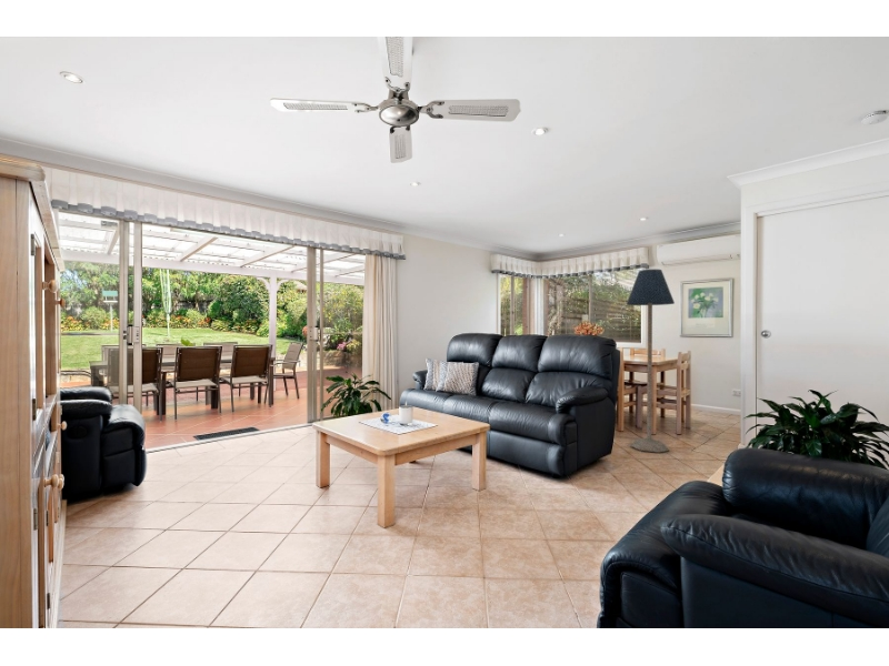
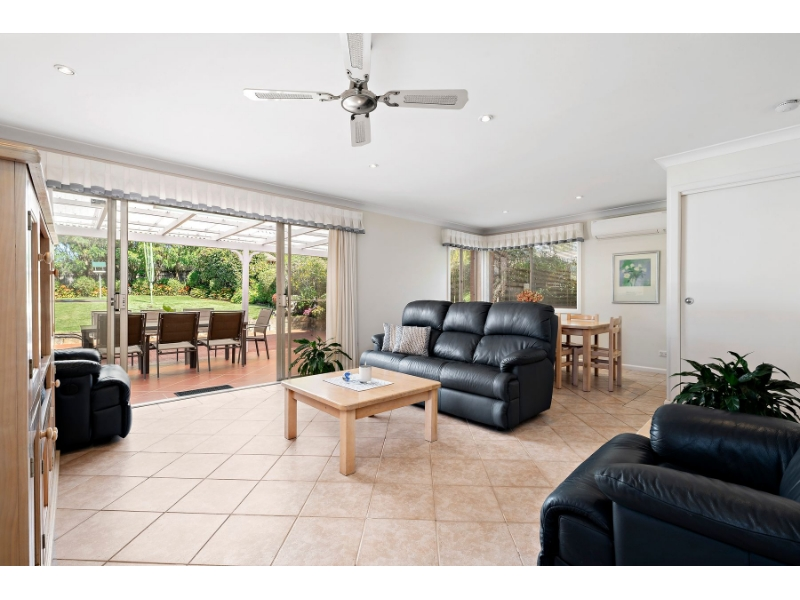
- floor lamp [626,269,676,454]
